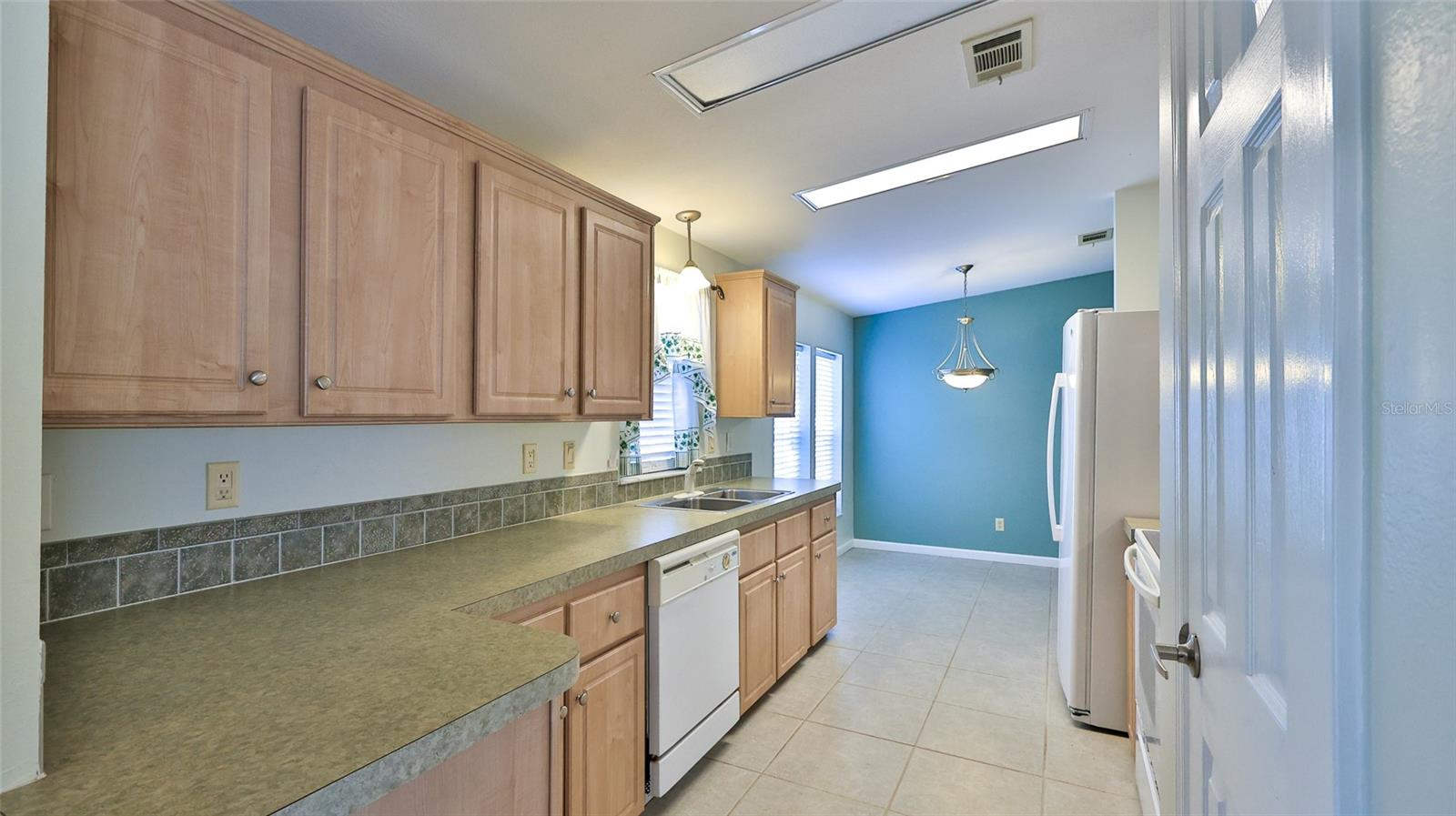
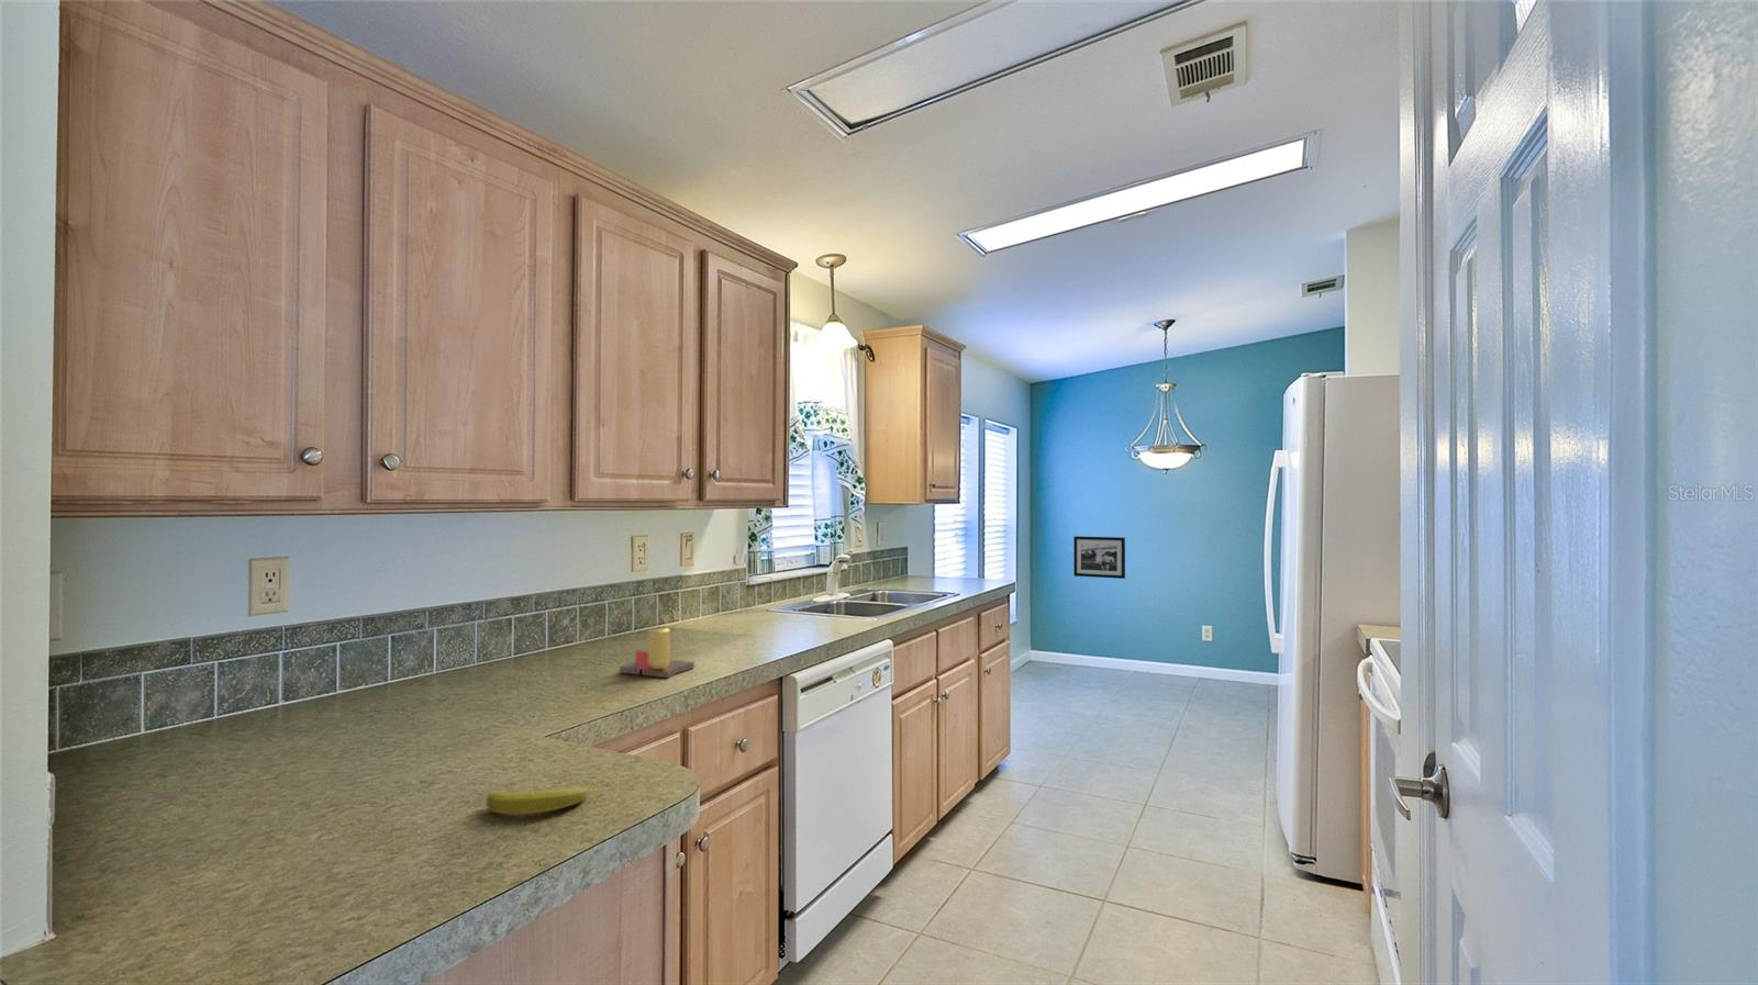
+ candle [618,626,695,678]
+ banana [484,786,588,815]
+ picture frame [1072,535,1127,579]
